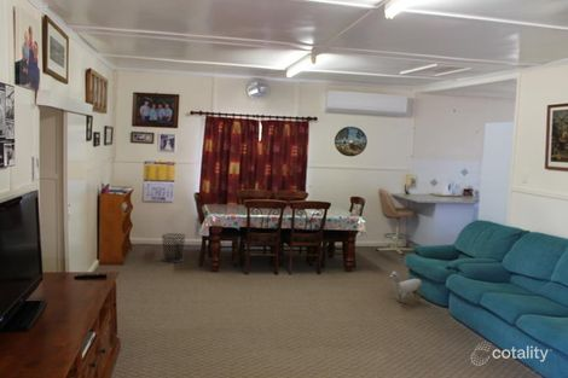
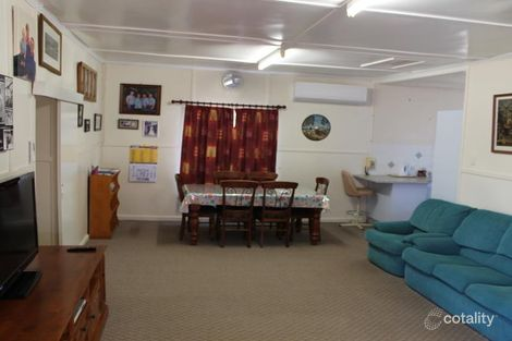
- plush toy [389,269,423,304]
- waste bin [161,232,187,263]
